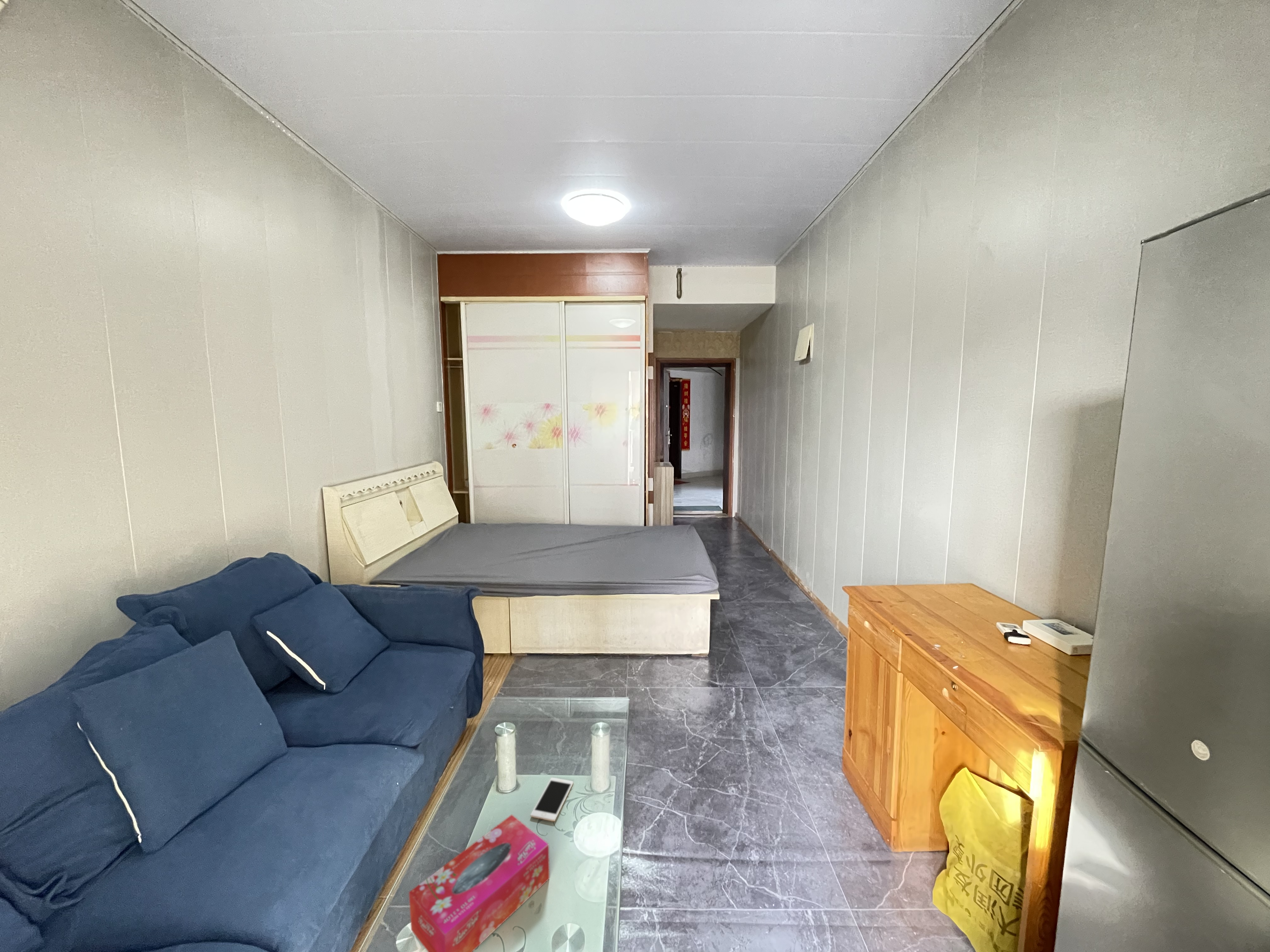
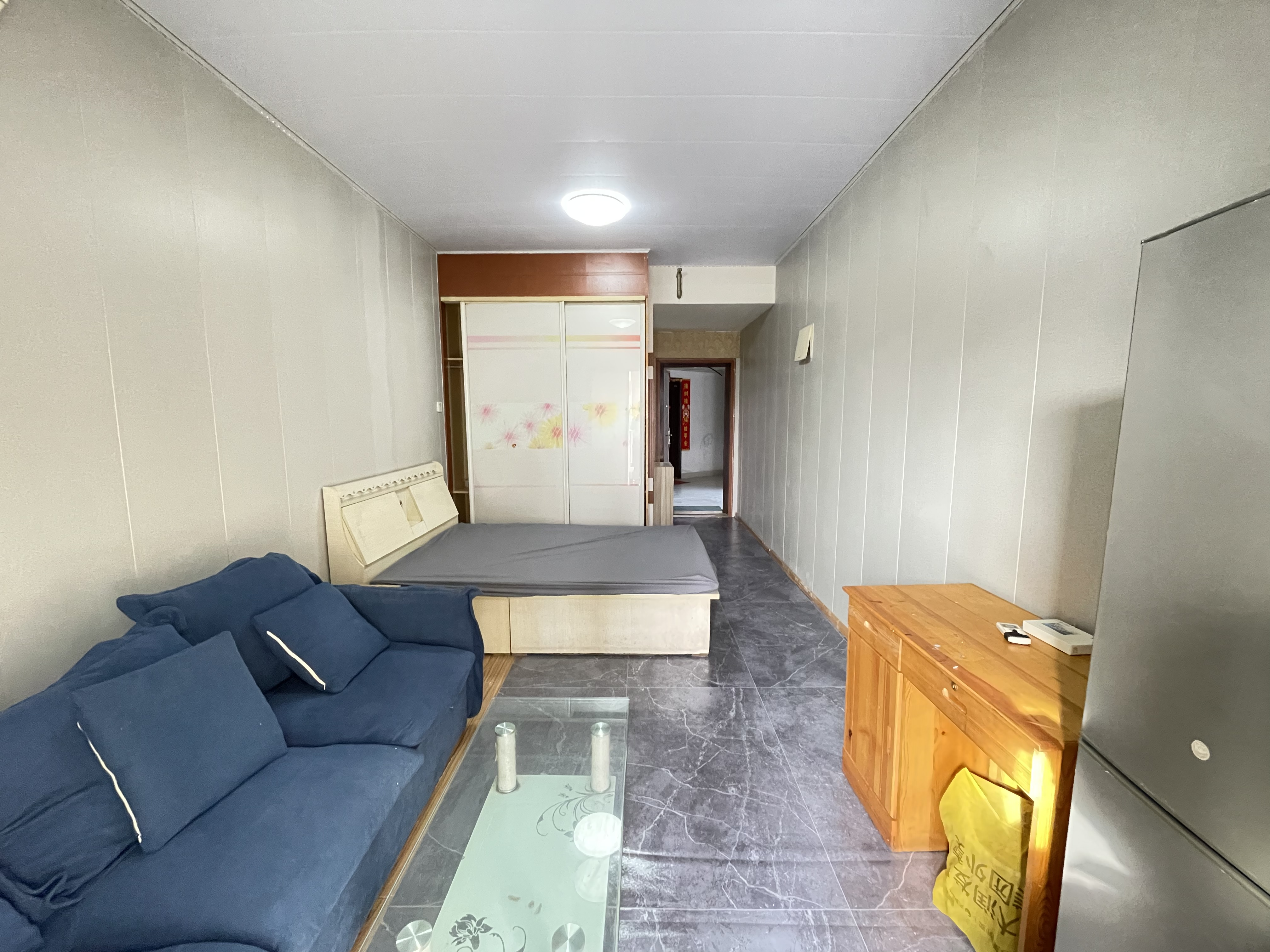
- cell phone [530,777,574,822]
- tissue box [409,814,550,952]
